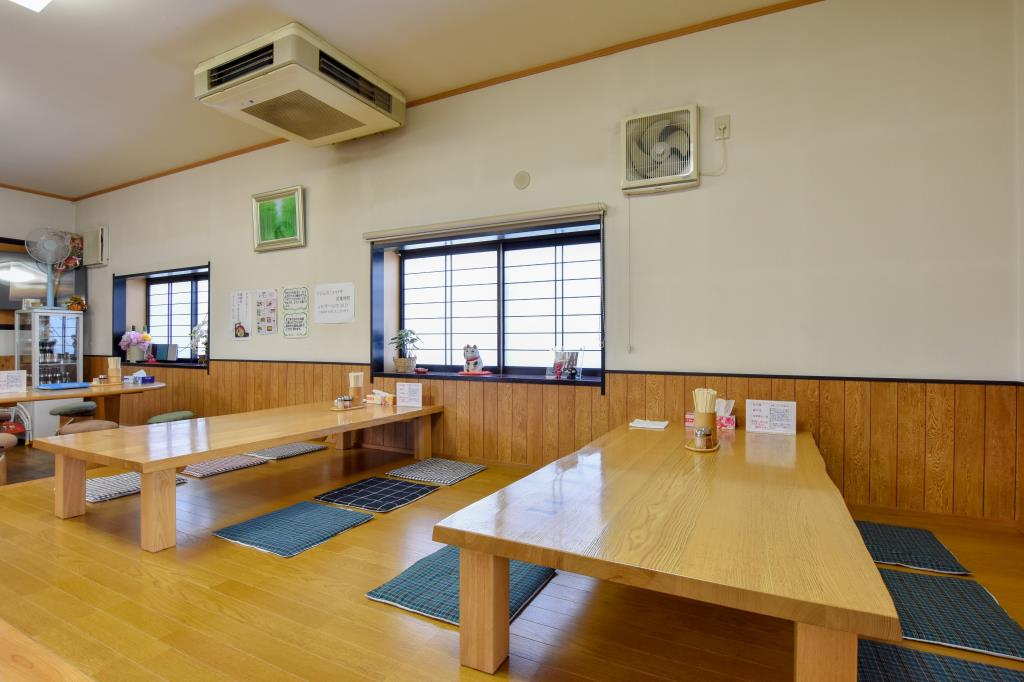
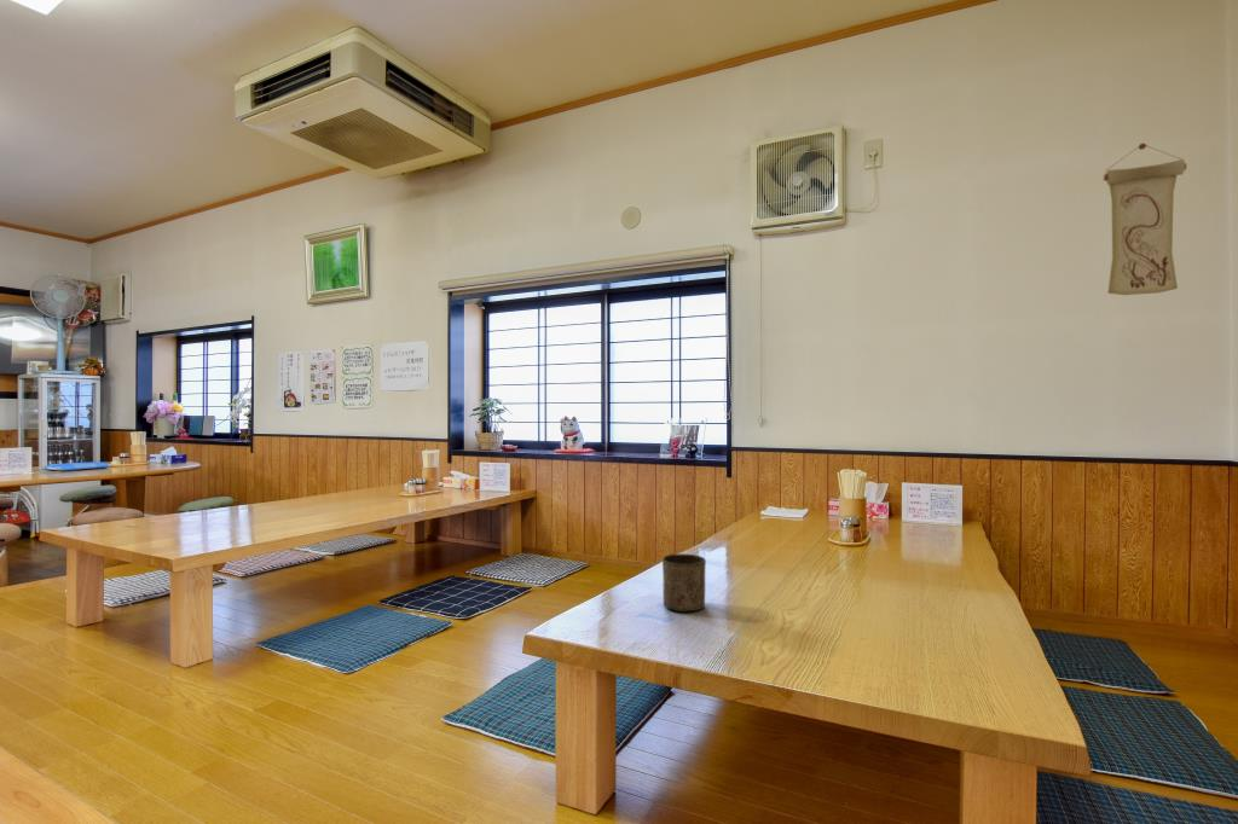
+ wall scroll [1103,141,1187,296]
+ cup [661,553,707,613]
